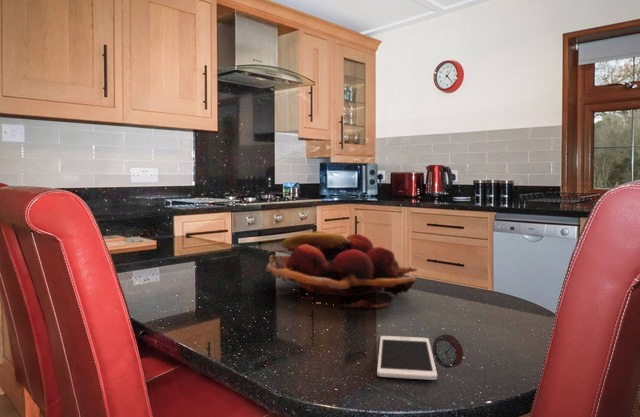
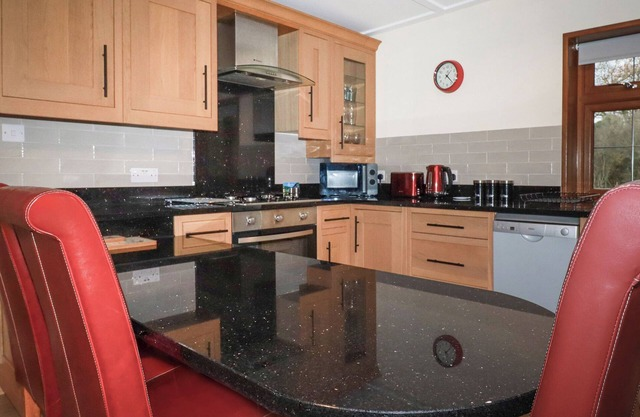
- cell phone [376,335,438,381]
- fruit basket [265,230,419,309]
